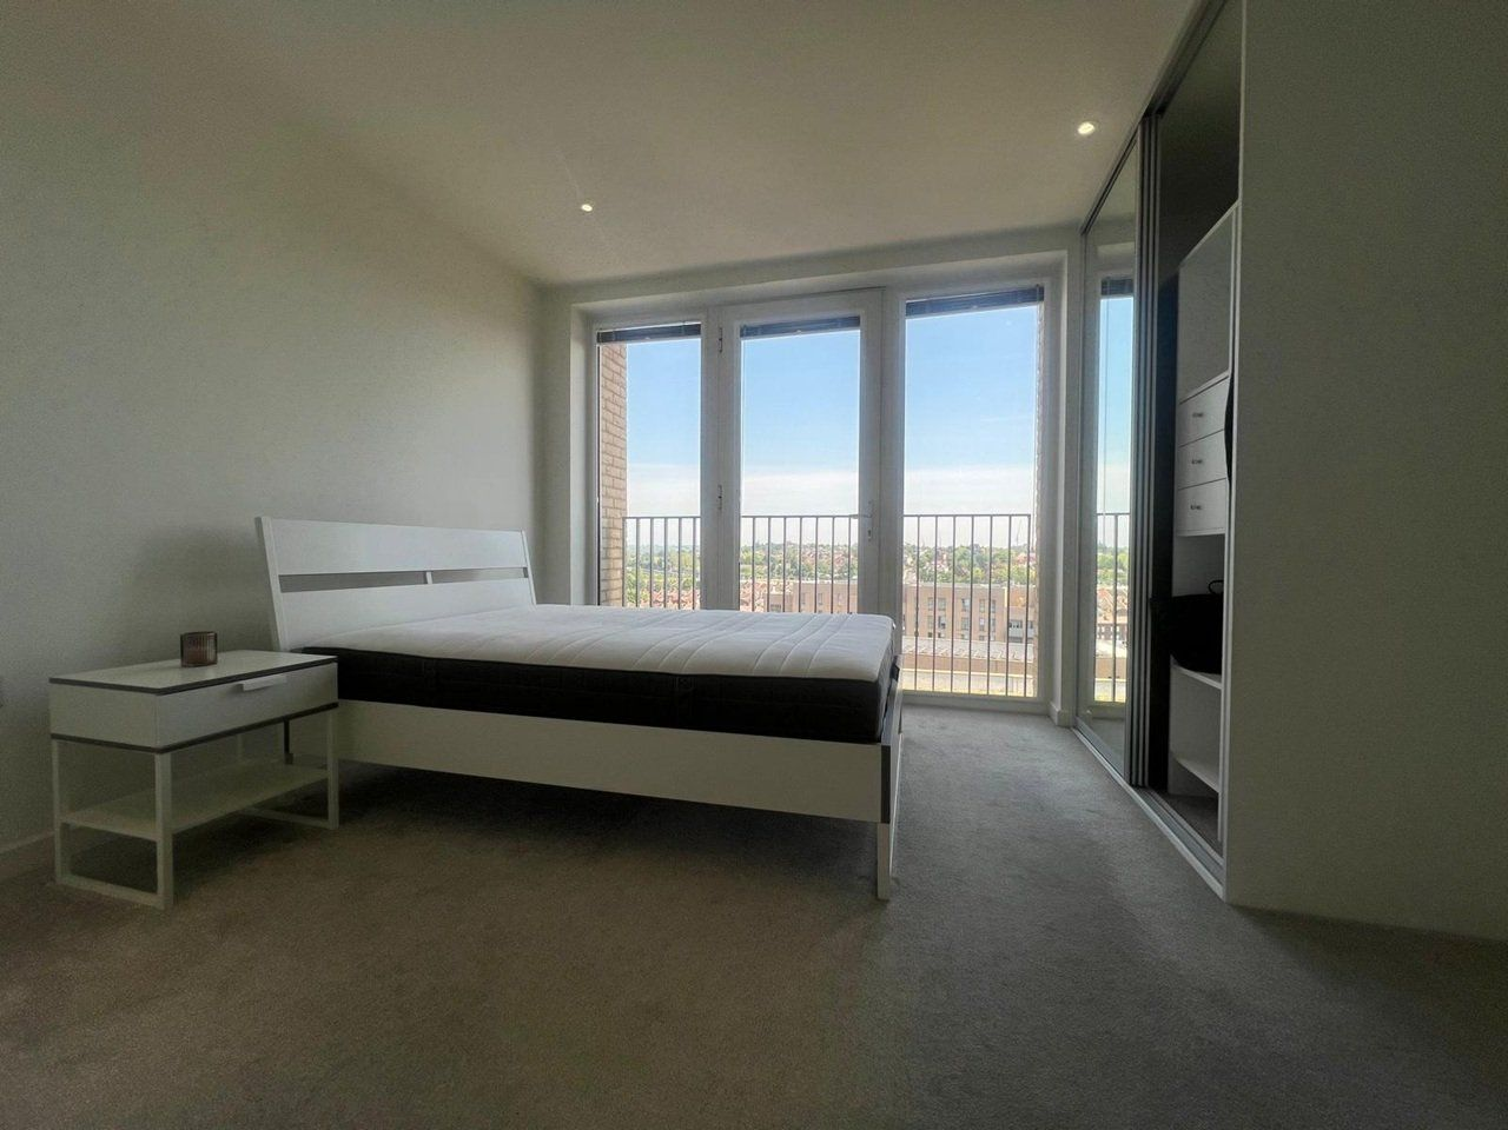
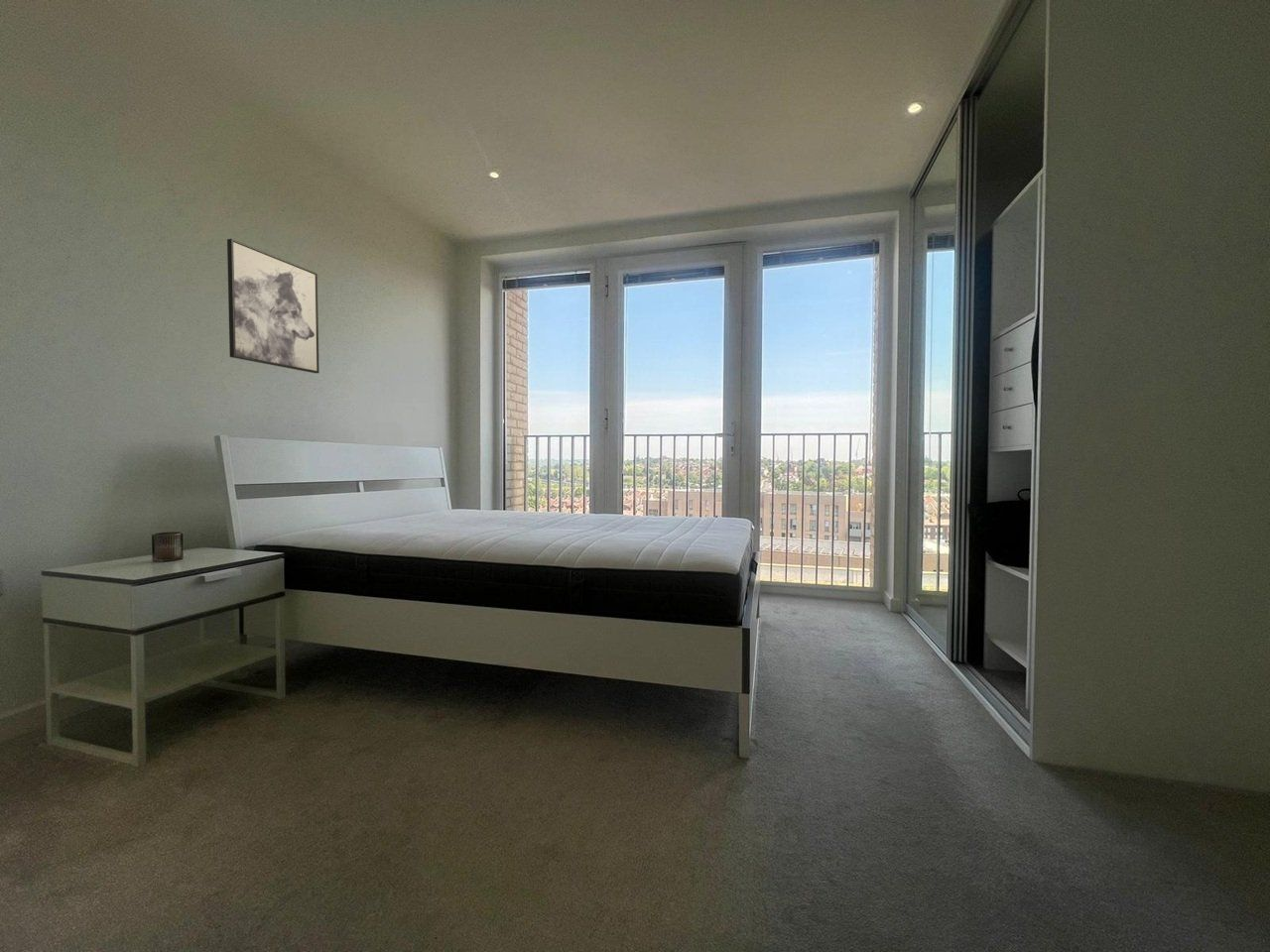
+ wall art [226,238,320,374]
